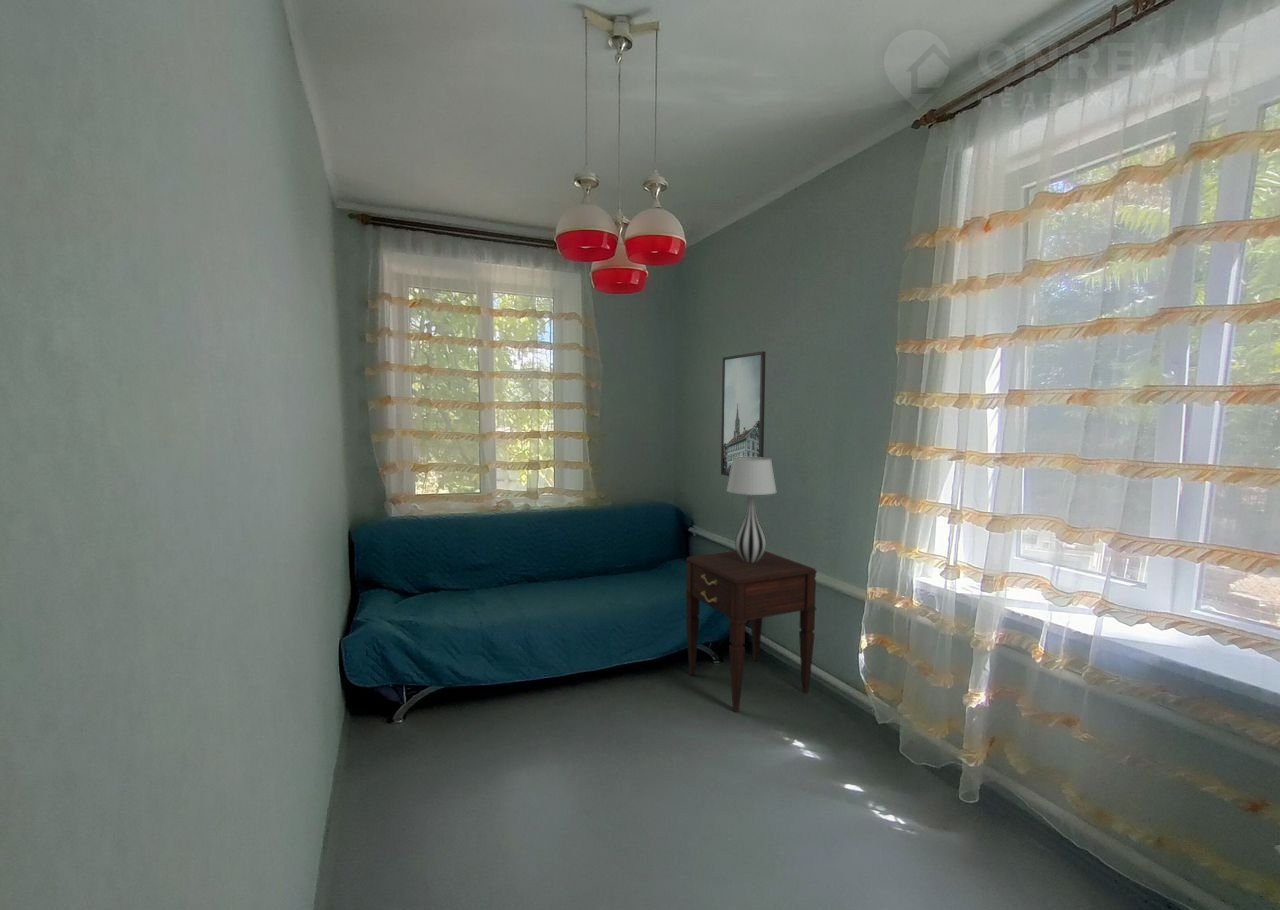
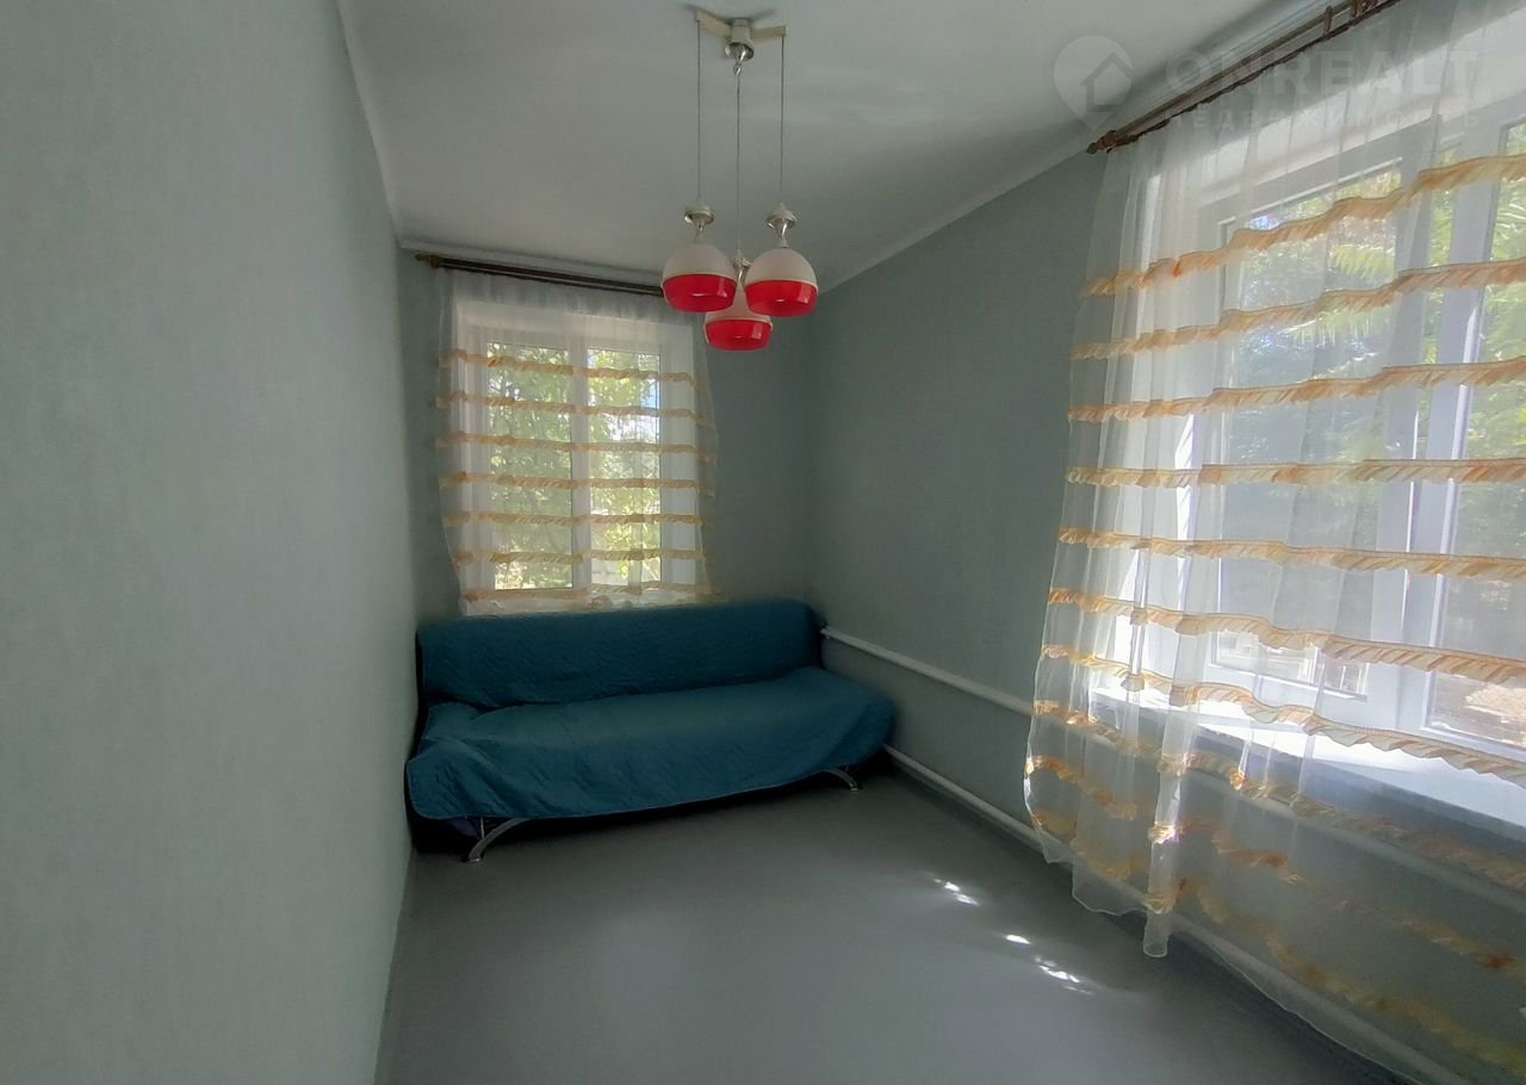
- nightstand [684,550,818,713]
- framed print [720,350,766,477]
- table lamp [726,457,778,562]
